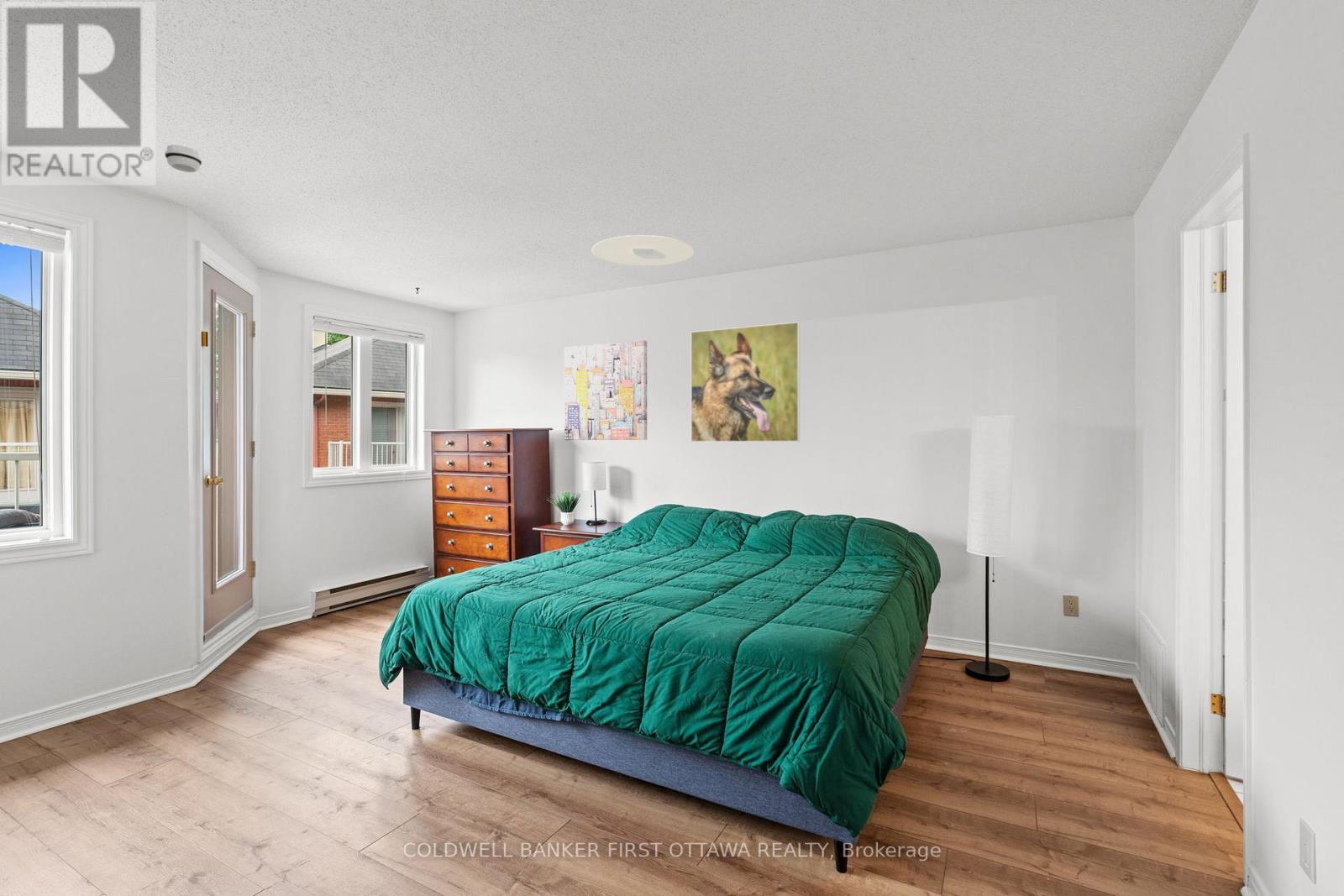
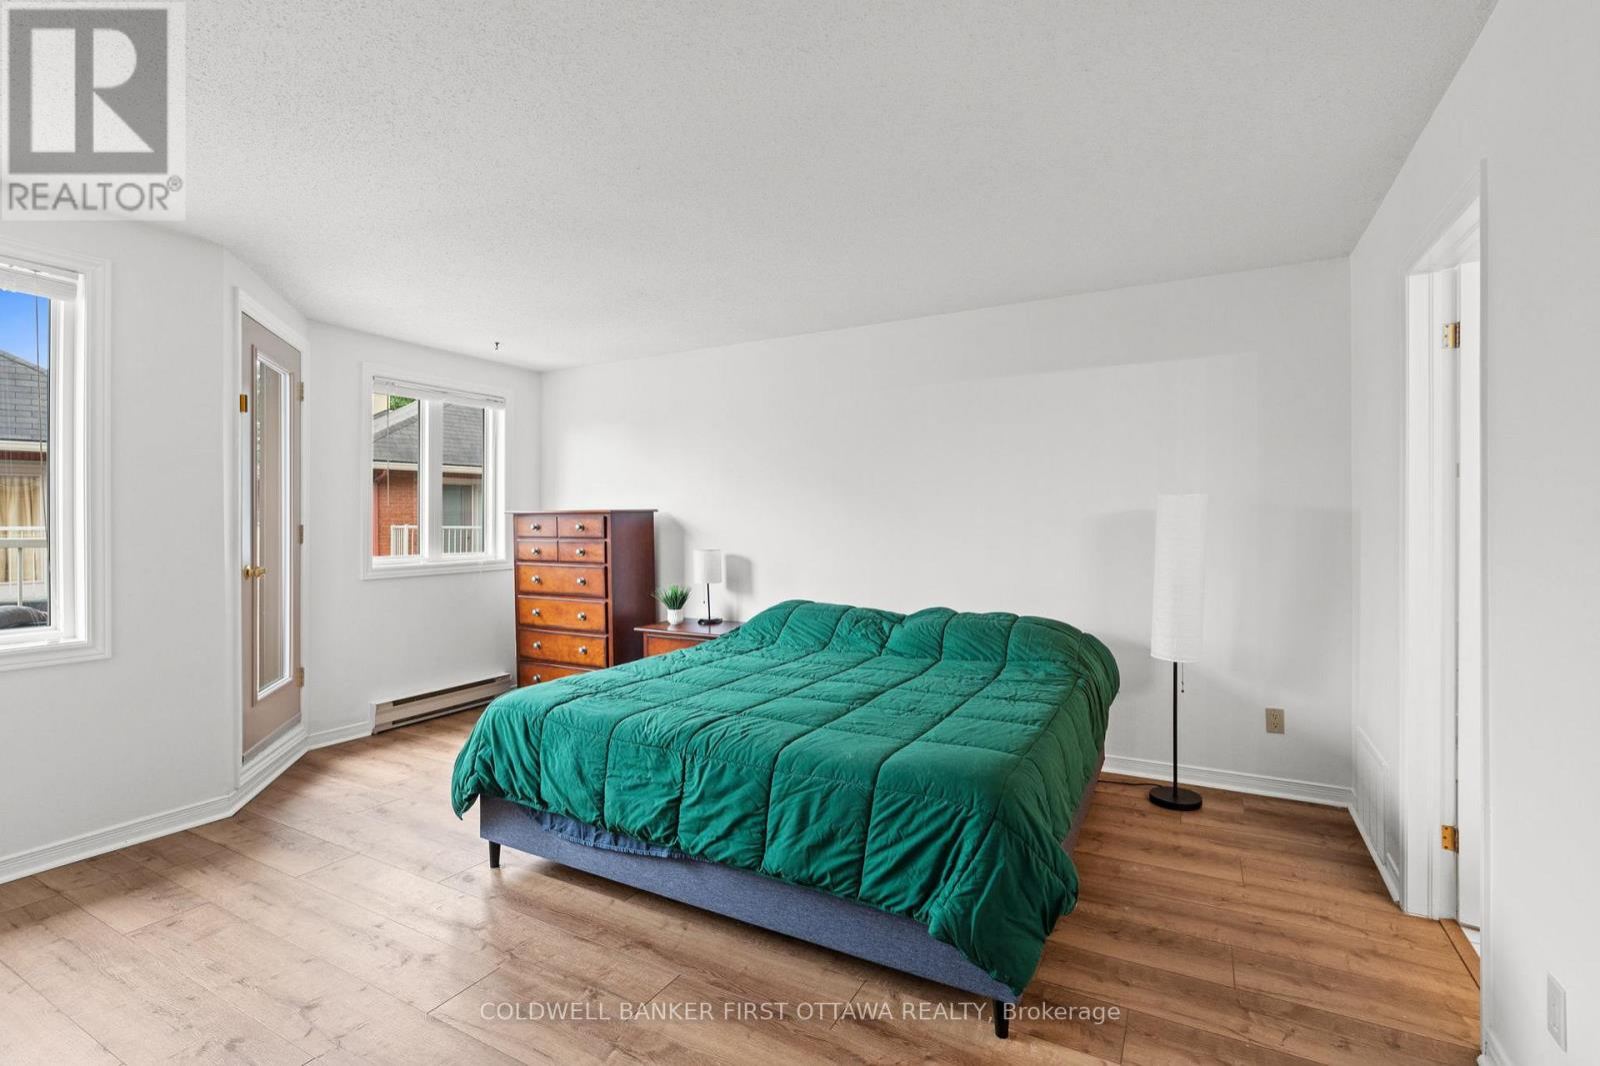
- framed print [690,321,801,443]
- ceiling light [591,234,695,267]
- smoke detector [164,144,202,173]
- wall art [564,339,648,441]
